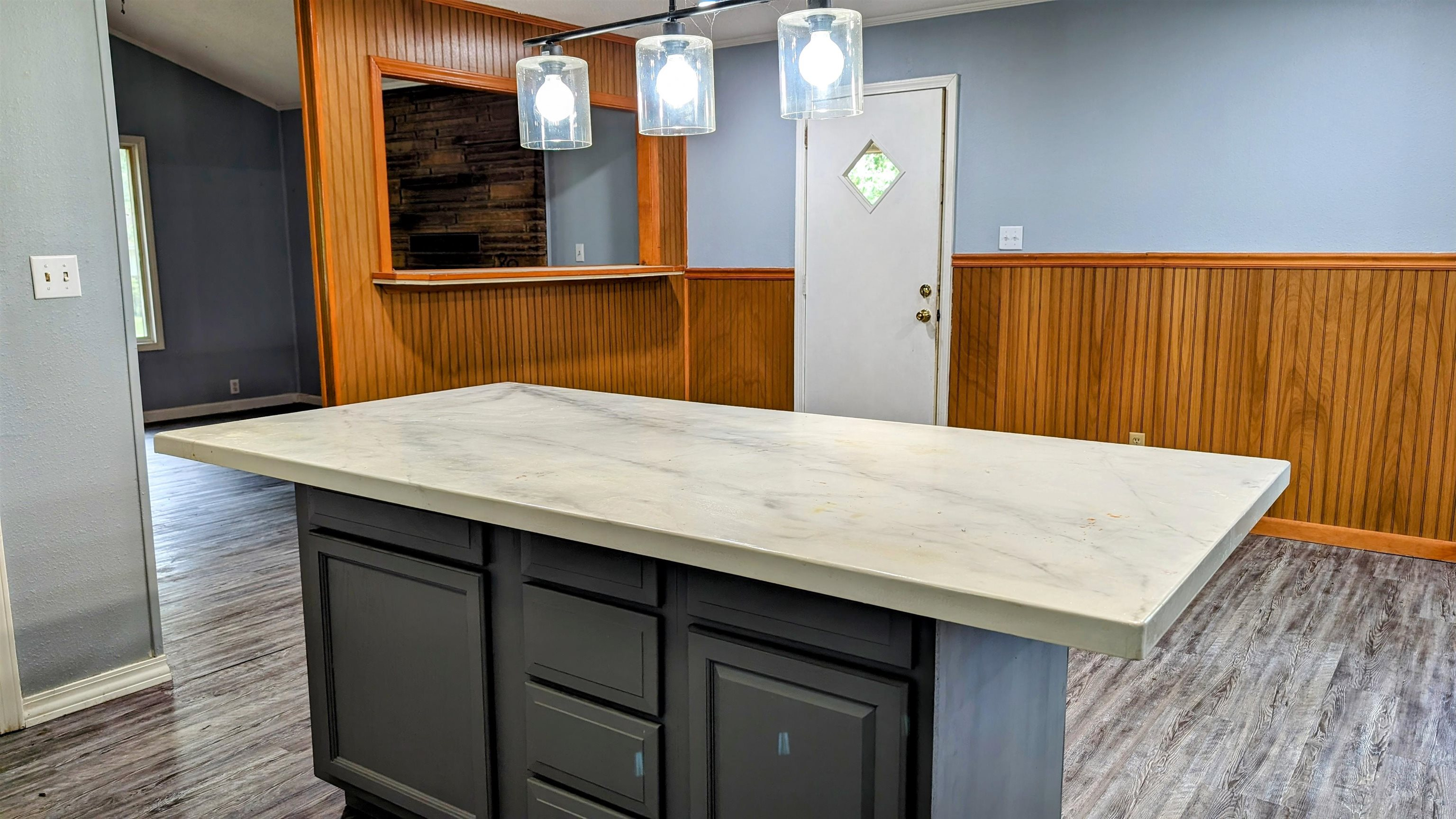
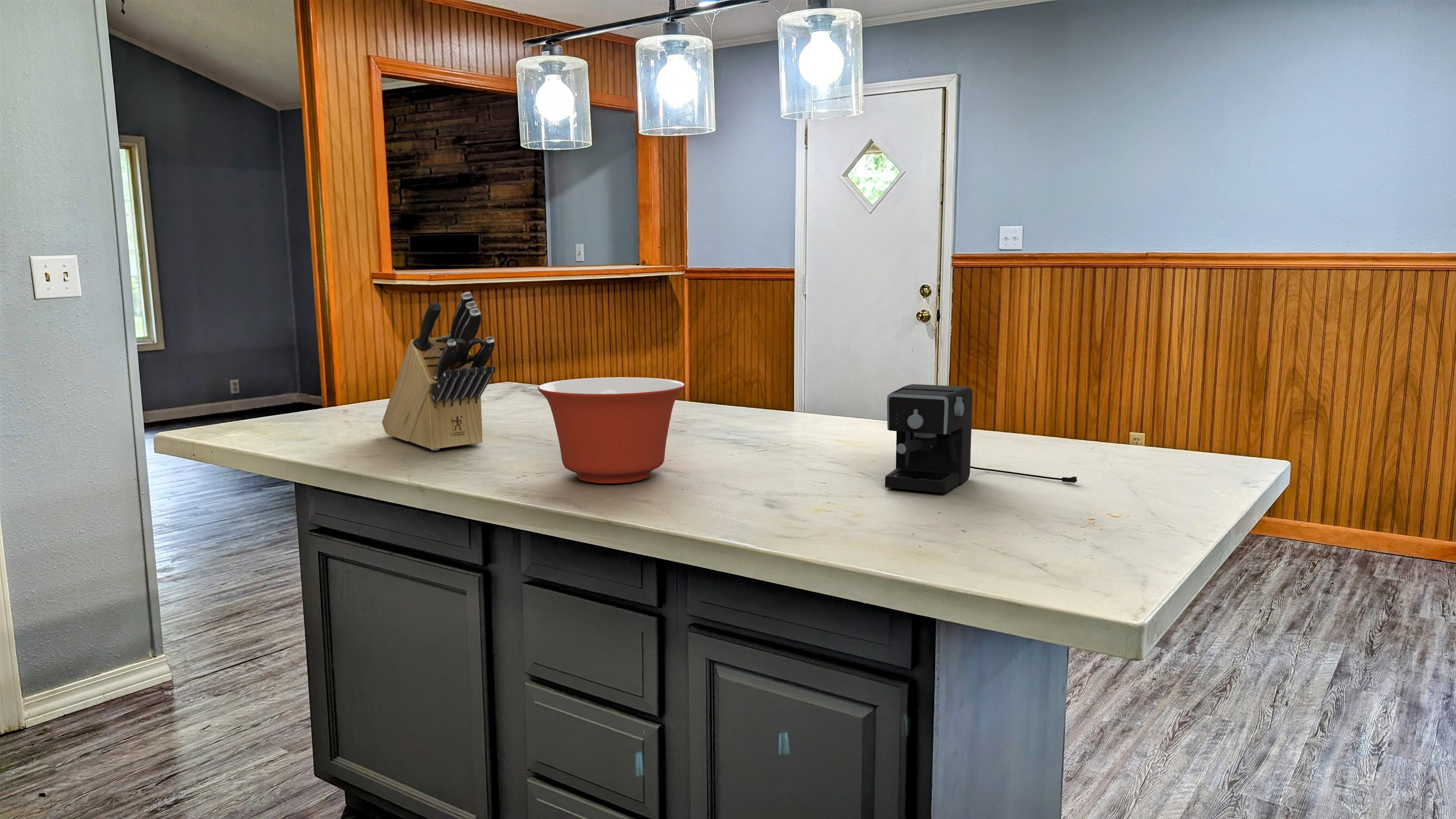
+ knife block [382,291,496,451]
+ mixing bowl [537,377,685,484]
+ coffee maker [884,383,1078,493]
